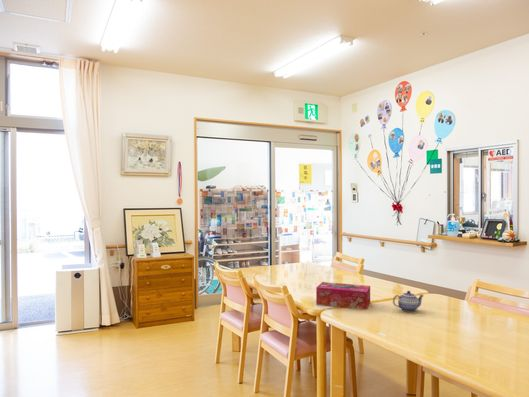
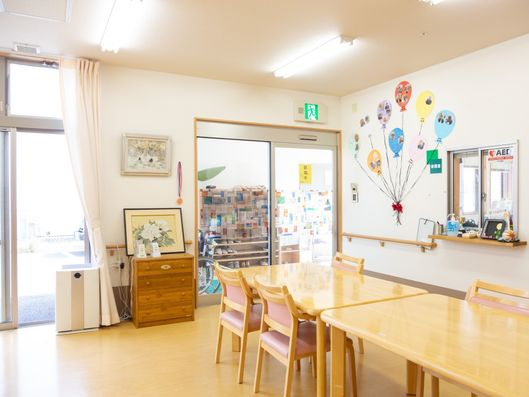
- tissue box [315,281,371,311]
- teapot [392,290,425,313]
